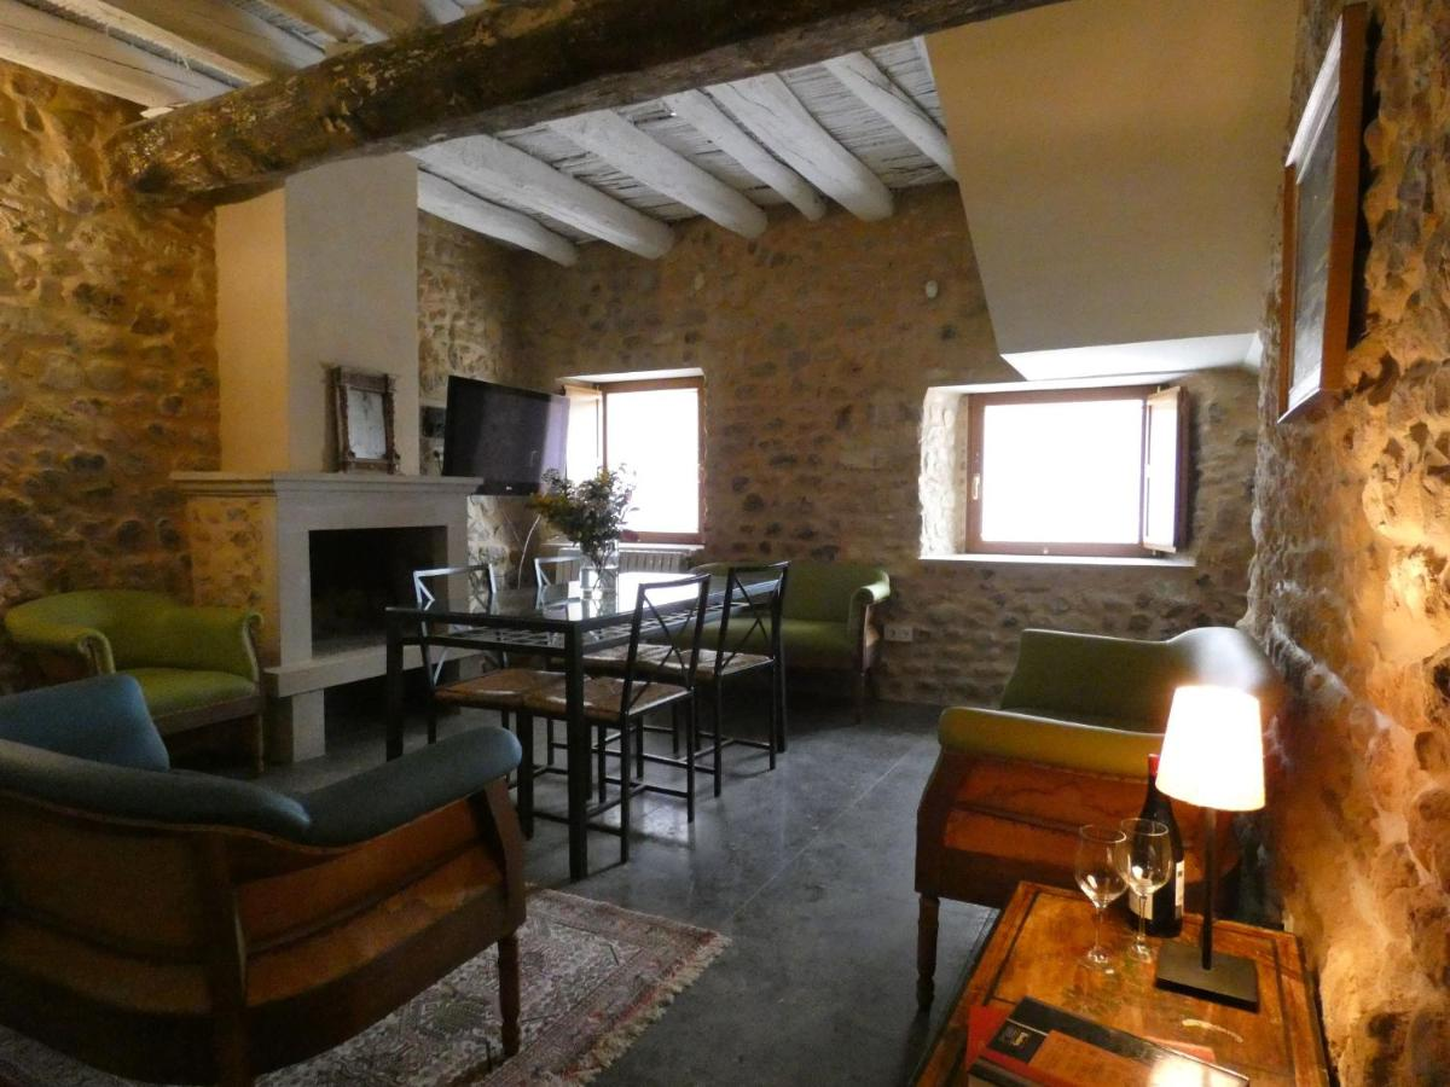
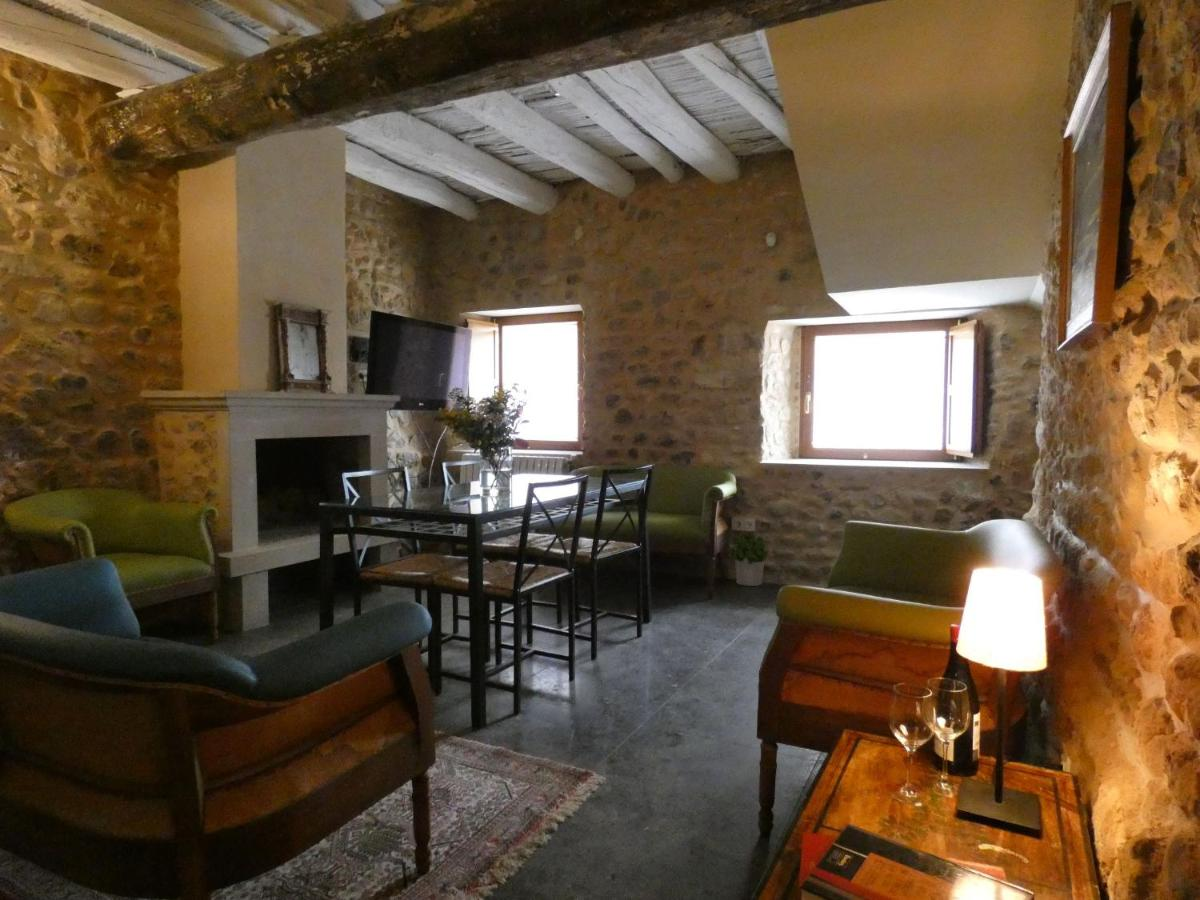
+ potted plant [726,532,770,587]
